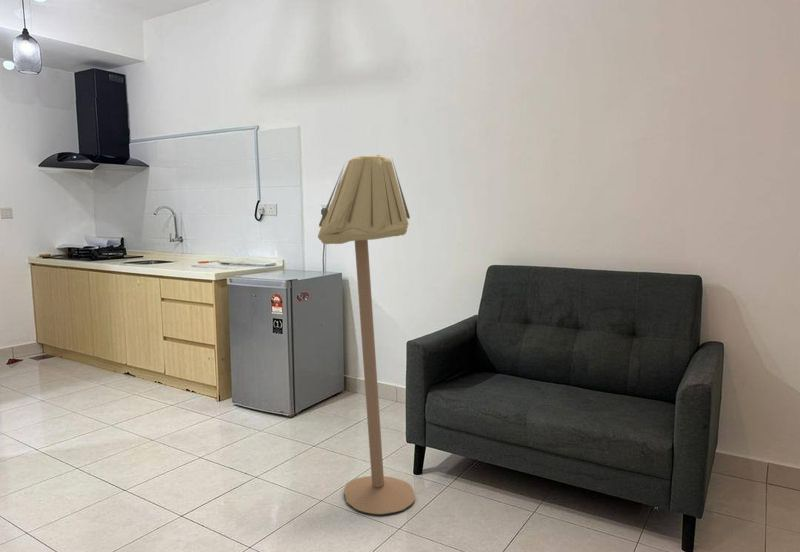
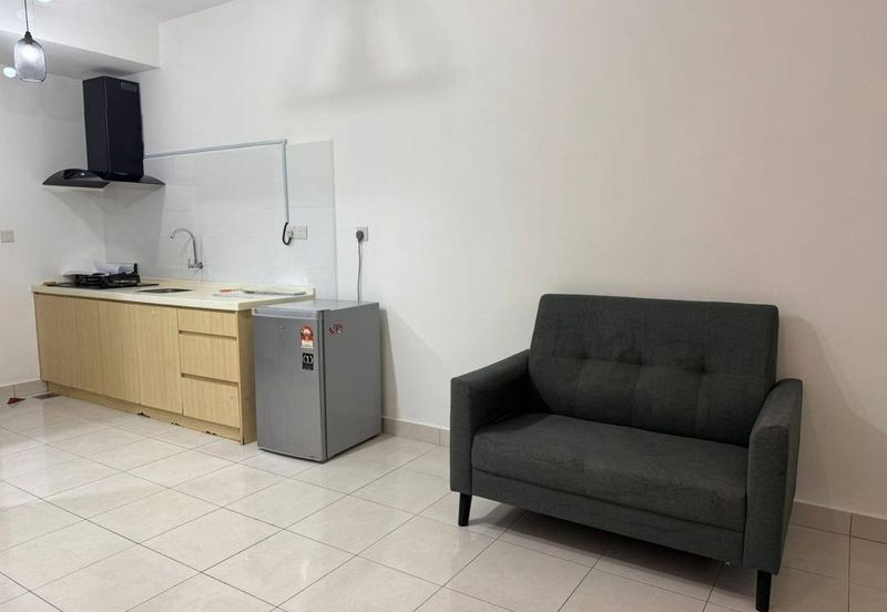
- floor lamp [317,153,416,516]
